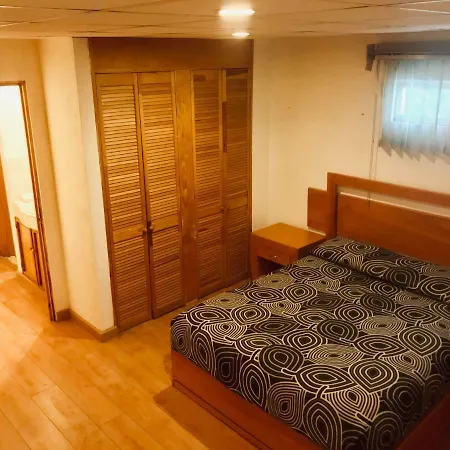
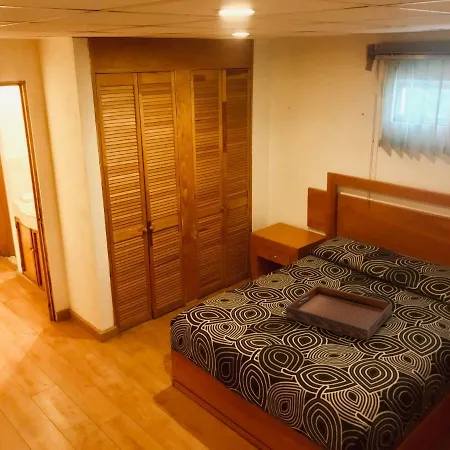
+ serving tray [285,284,393,342]
